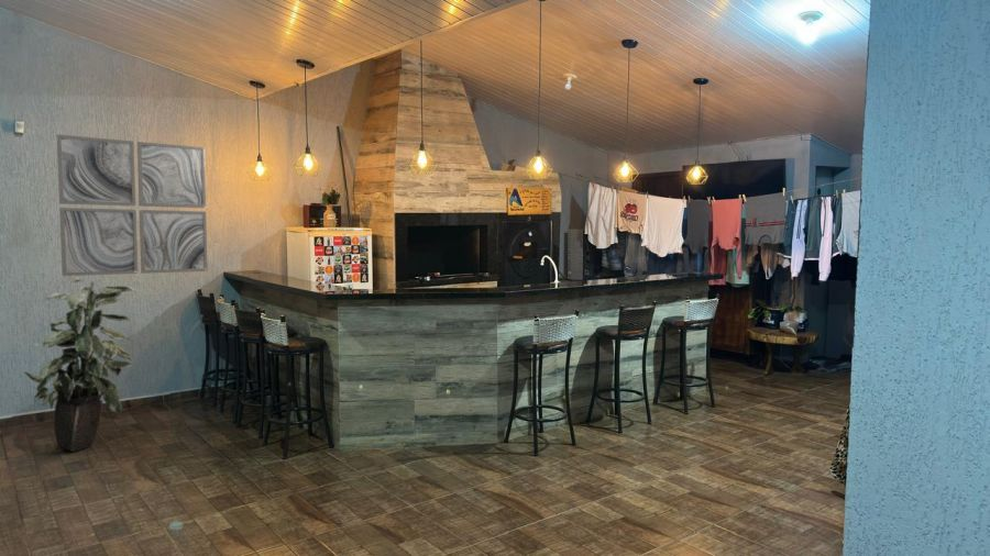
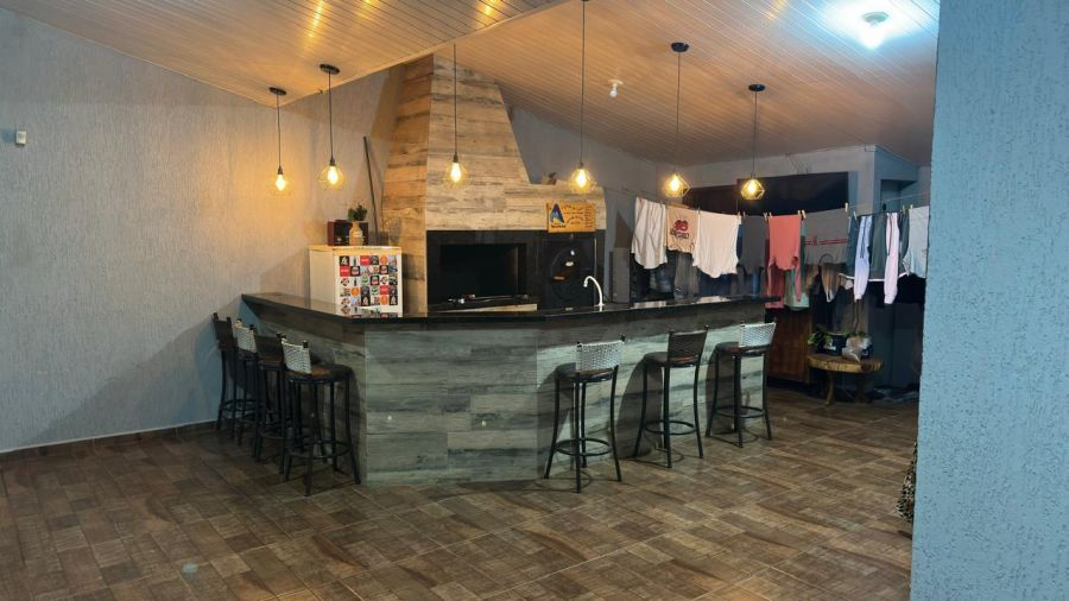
- indoor plant [24,276,136,453]
- wall art [56,133,209,277]
